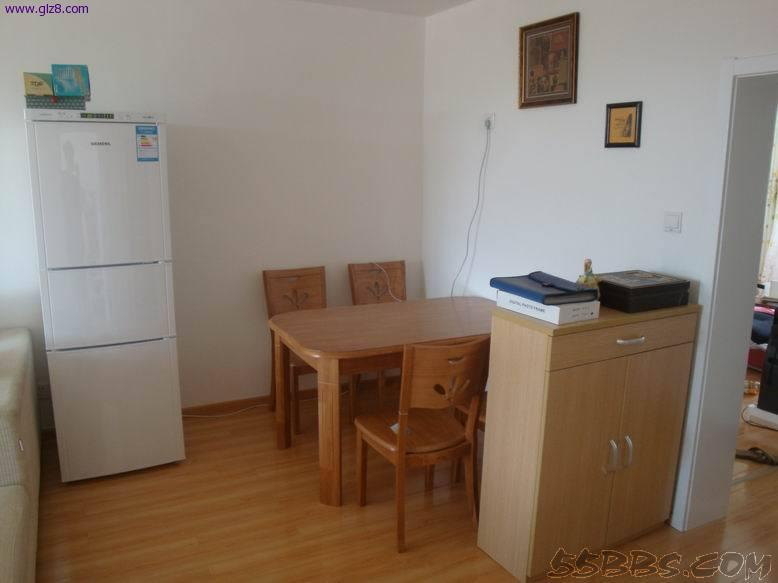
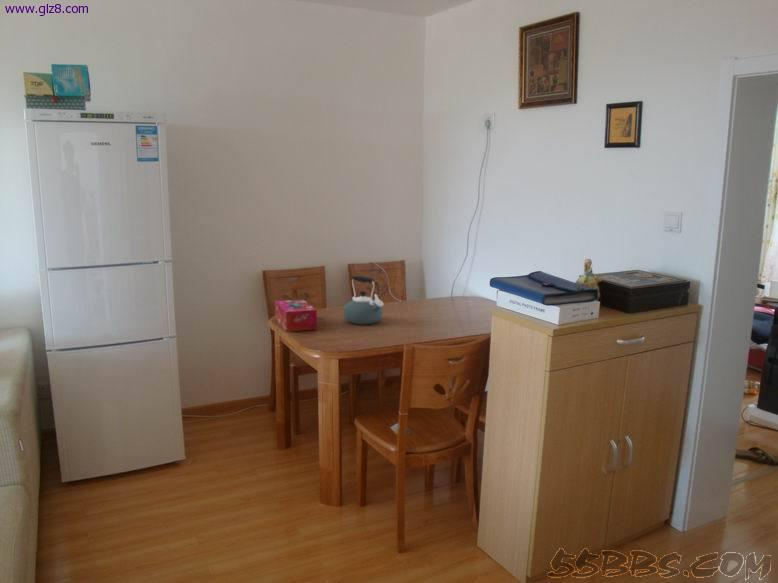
+ tissue box [274,298,318,333]
+ kettle [342,275,384,326]
